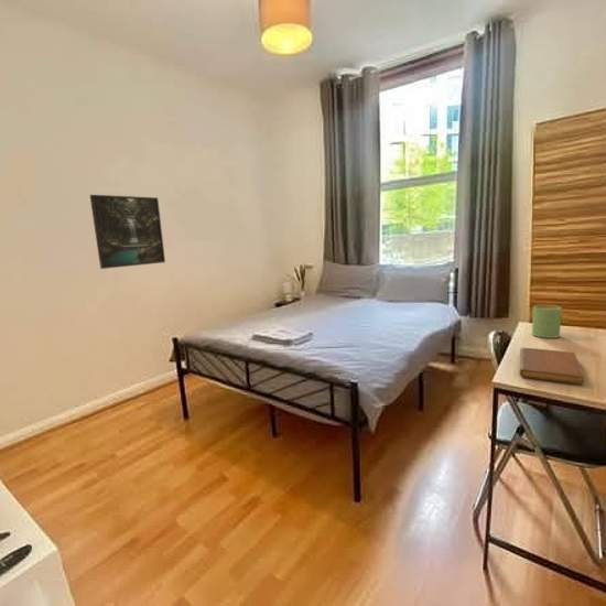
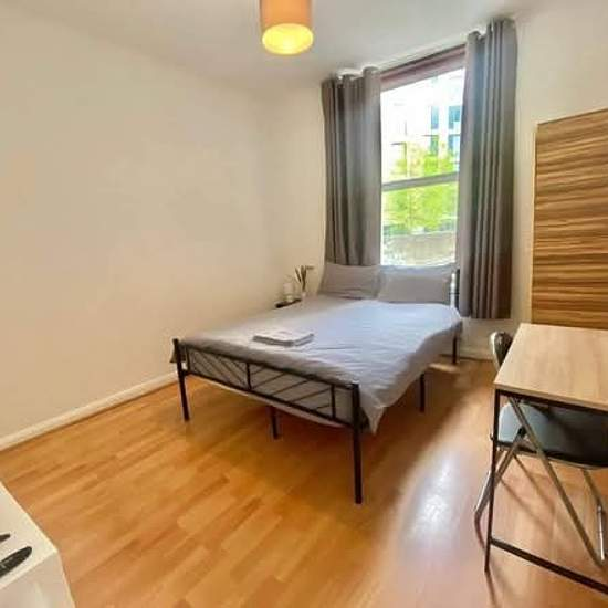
- mug [531,304,563,339]
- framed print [89,194,166,270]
- notebook [519,347,585,386]
